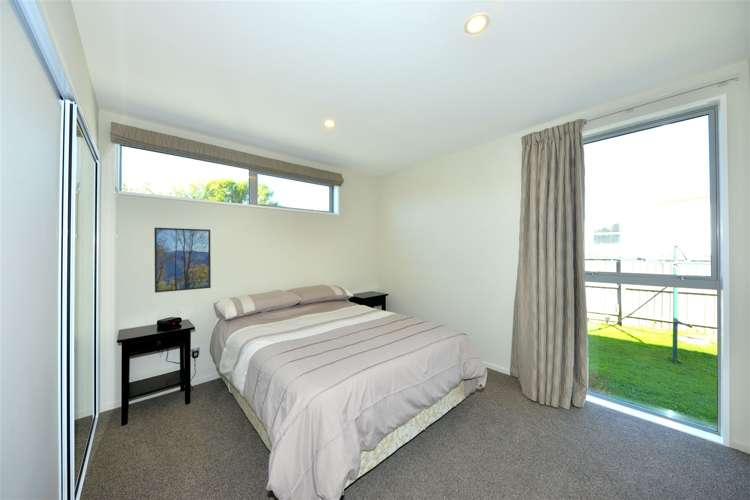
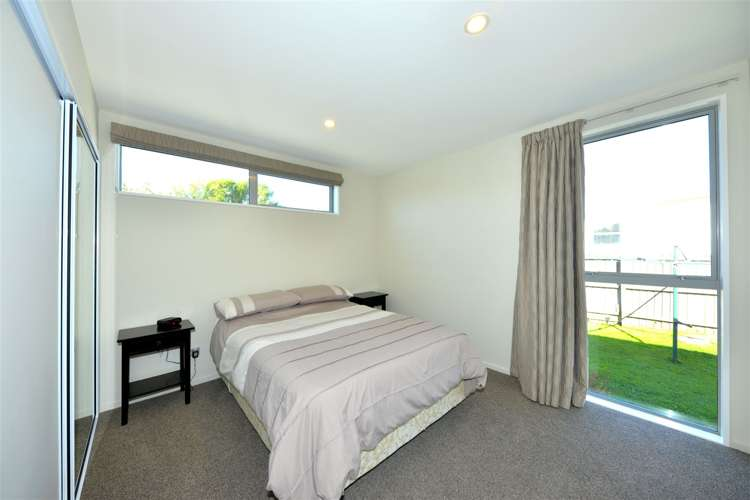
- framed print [153,227,212,294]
